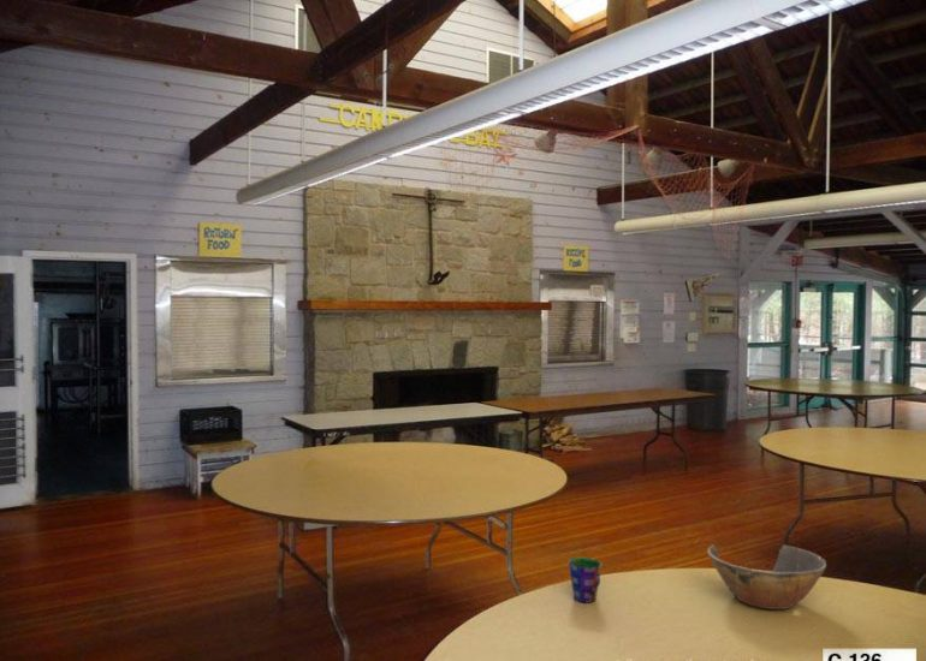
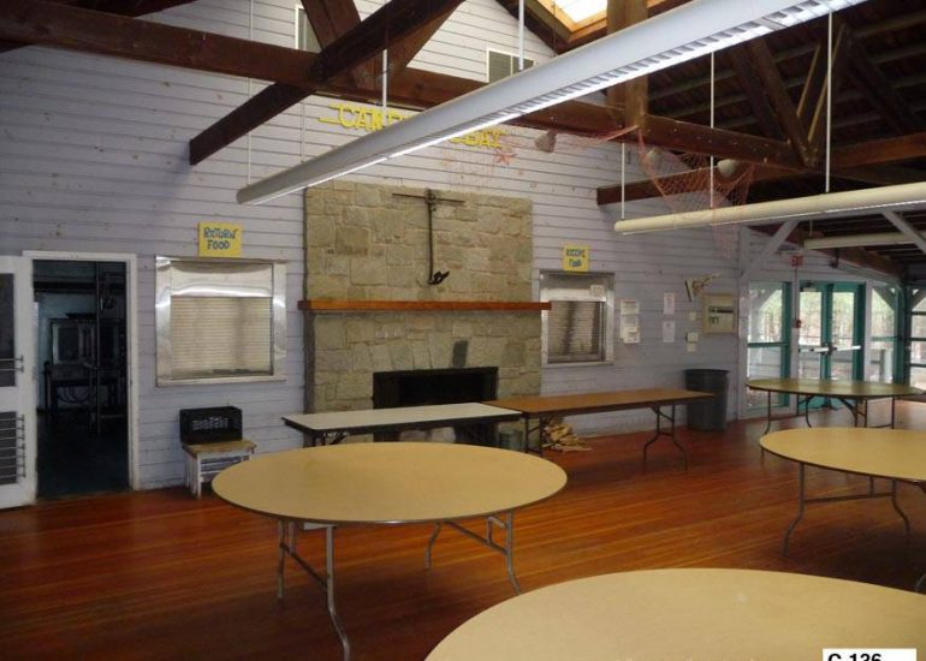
- cup [568,556,604,603]
- bowl [706,543,827,611]
